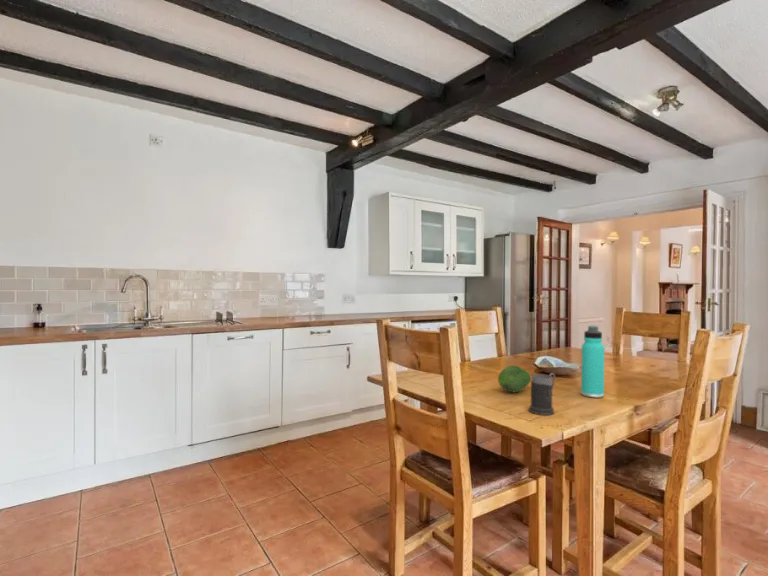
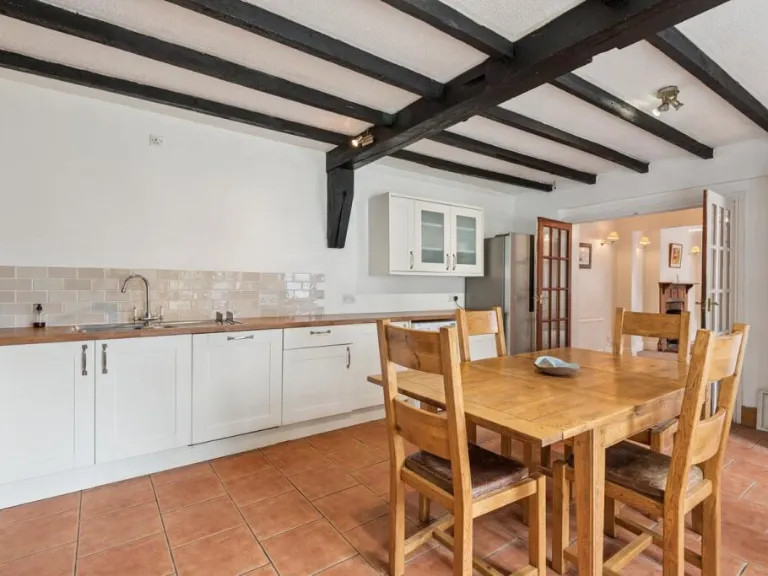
- thermos bottle [580,325,605,399]
- mug [528,372,556,416]
- fruit [497,365,532,393]
